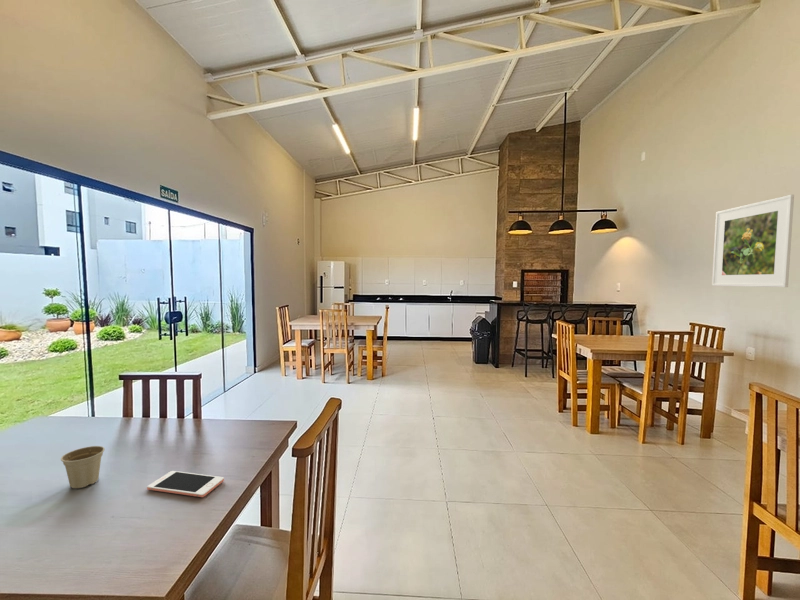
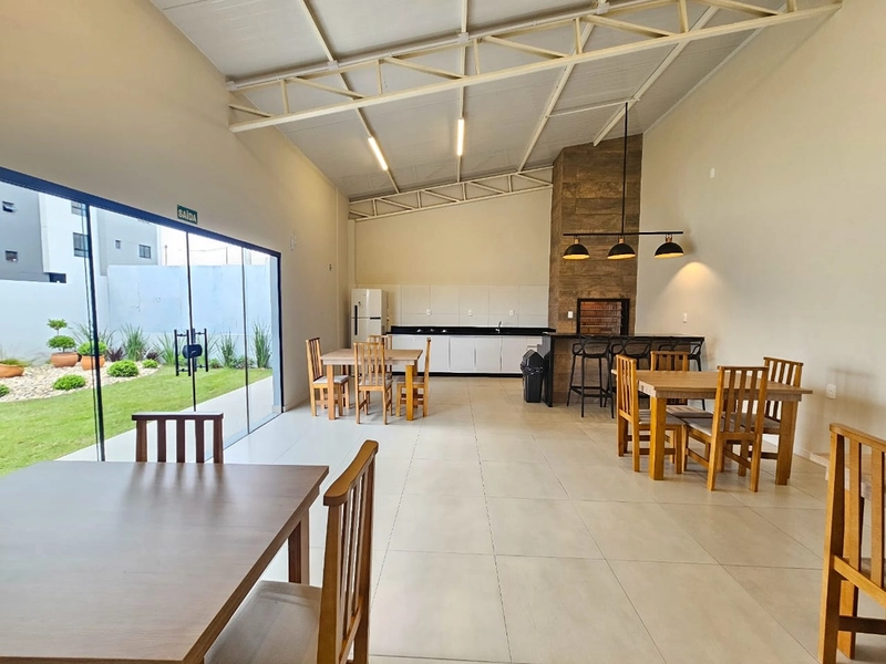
- flower pot [60,445,106,489]
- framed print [711,194,795,288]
- cell phone [146,470,225,498]
